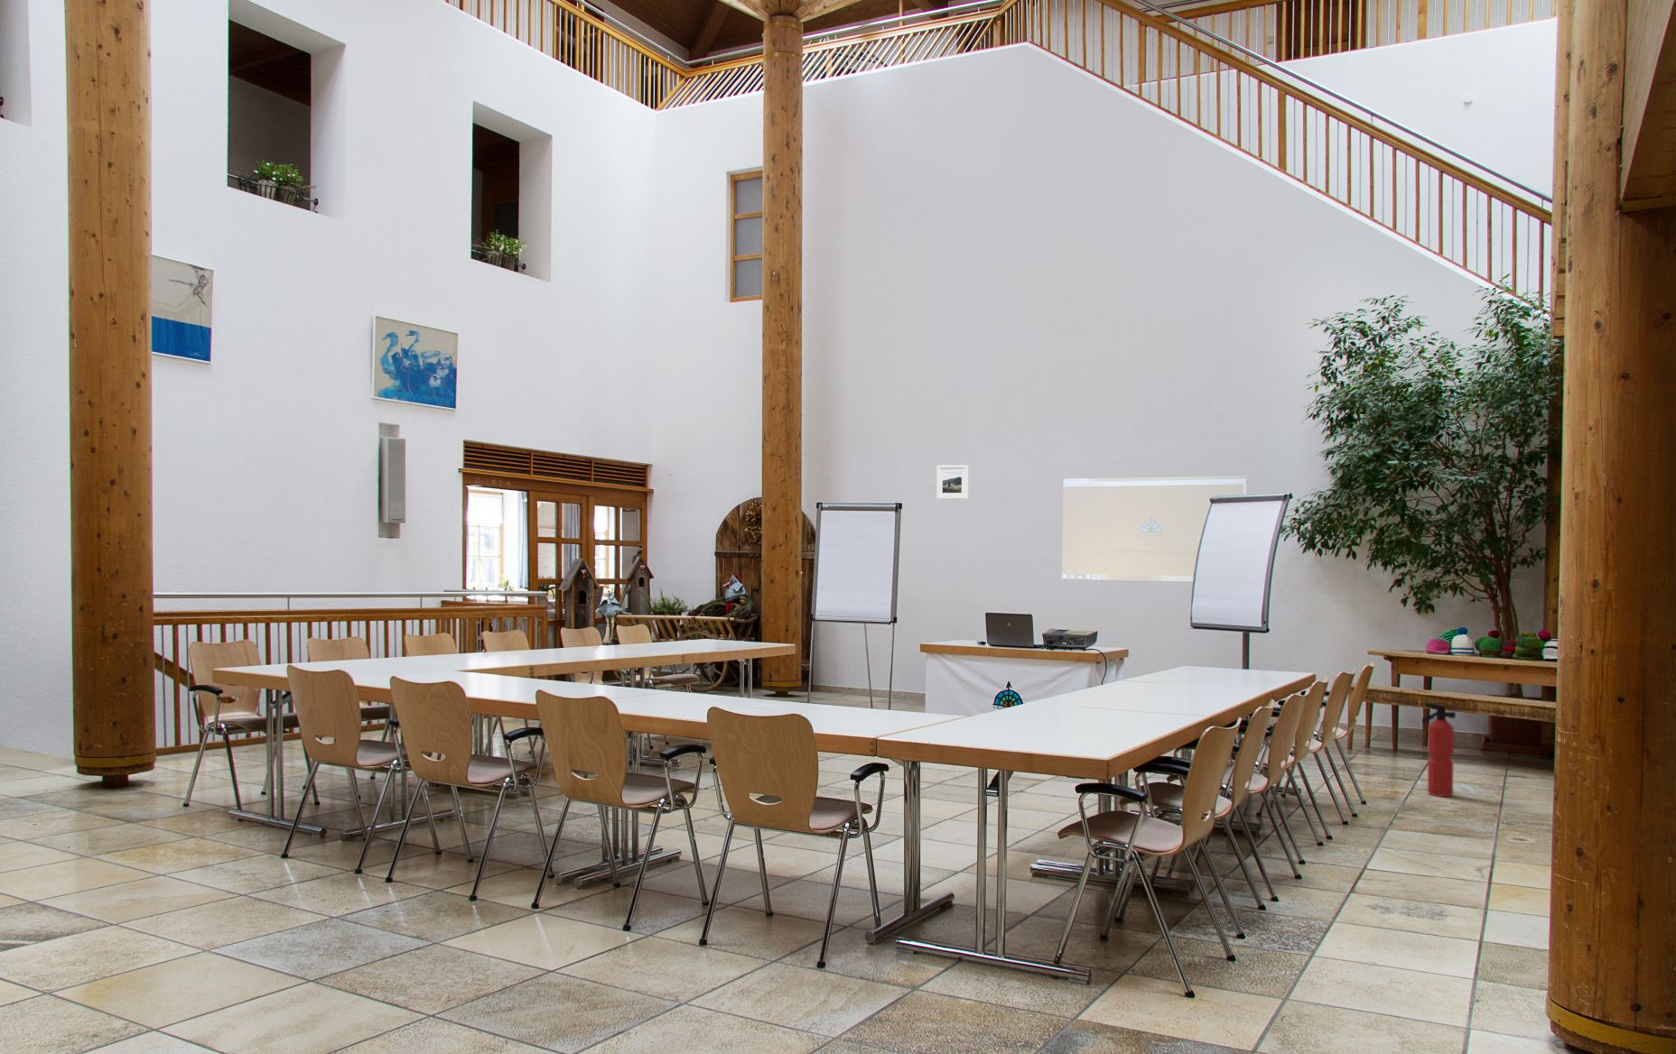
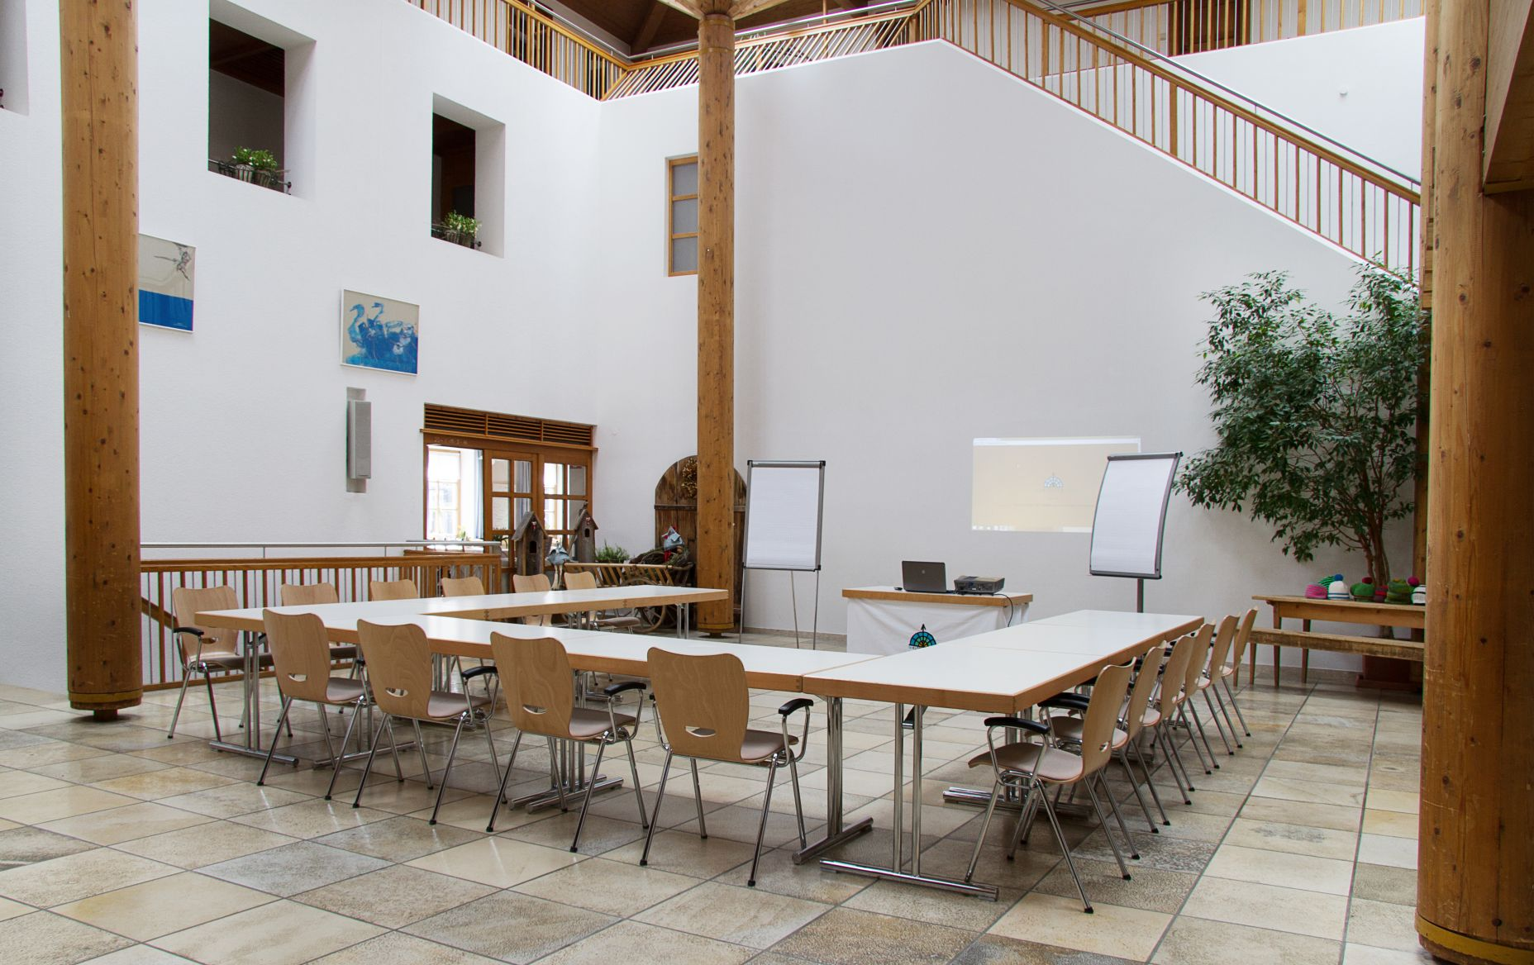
- fire extinguisher [1421,701,1456,798]
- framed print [935,464,969,500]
